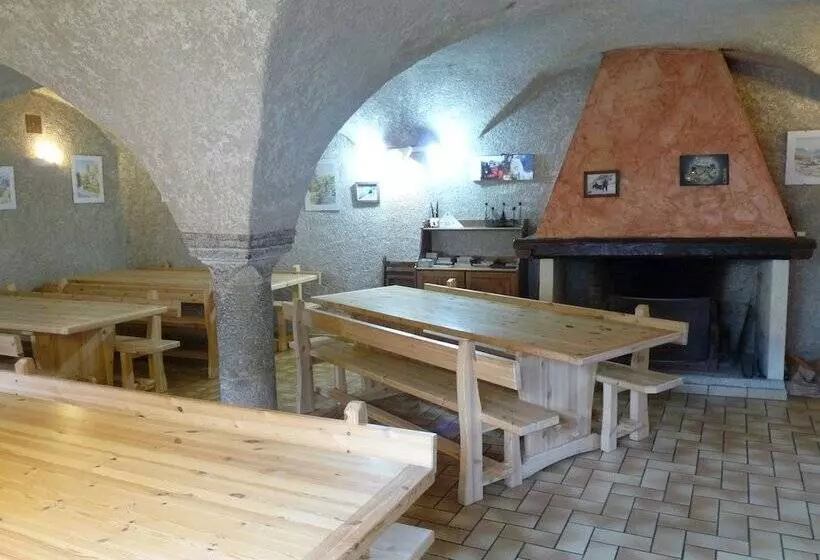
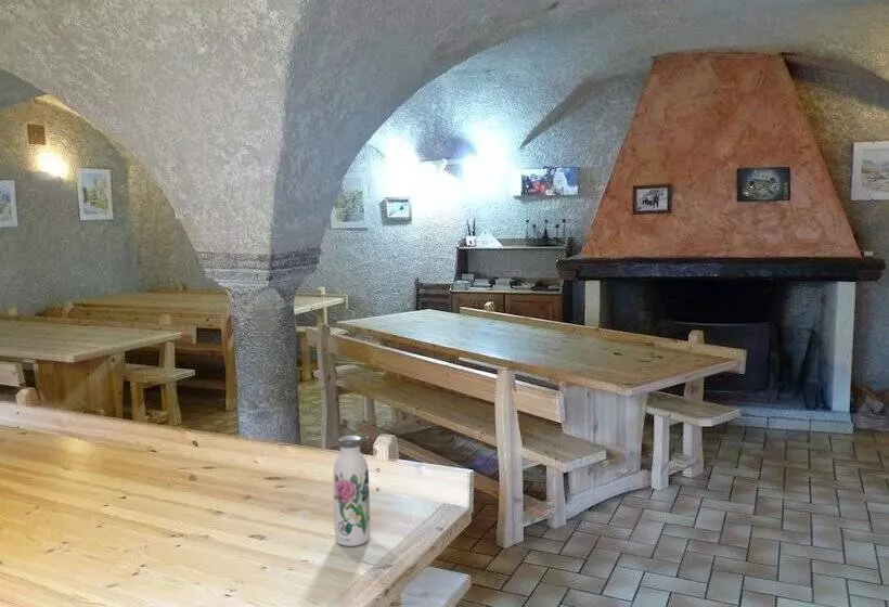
+ water bottle [332,435,371,547]
